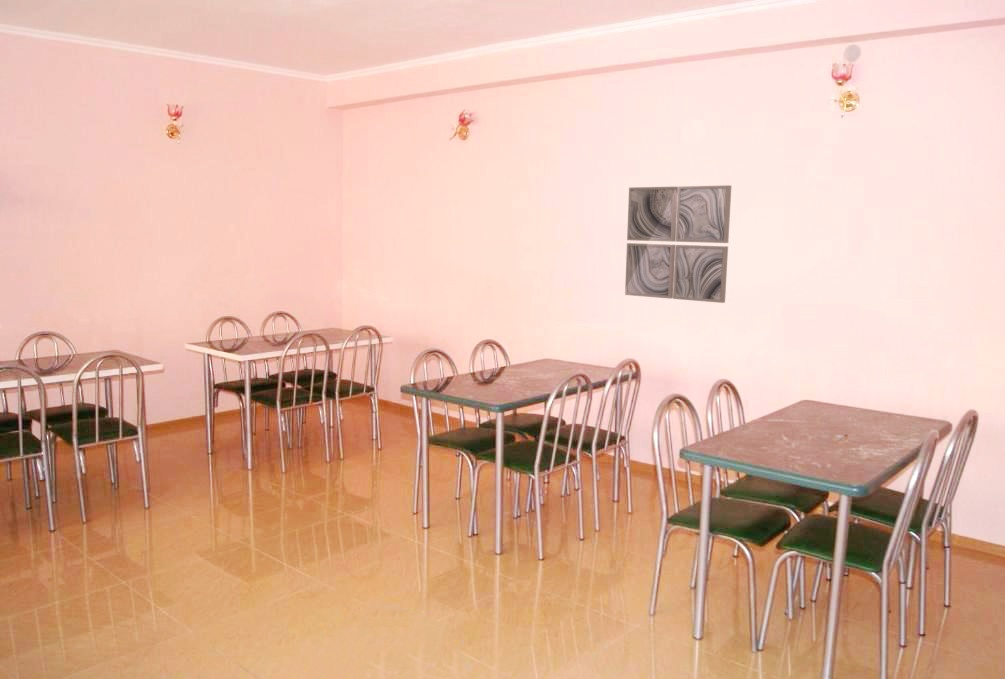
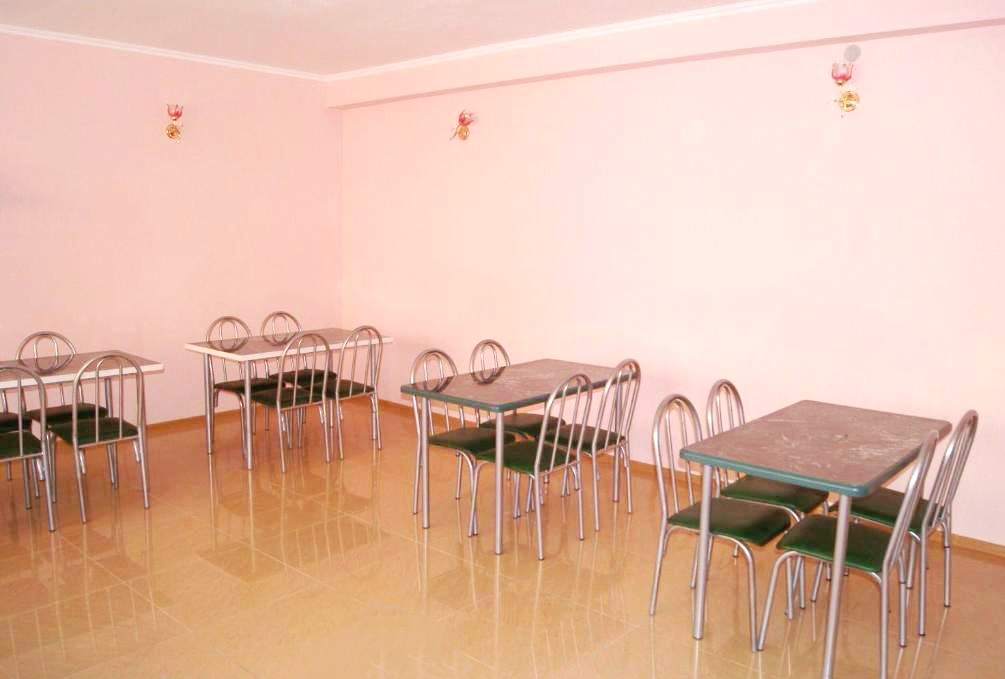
- wall art [624,184,732,304]
